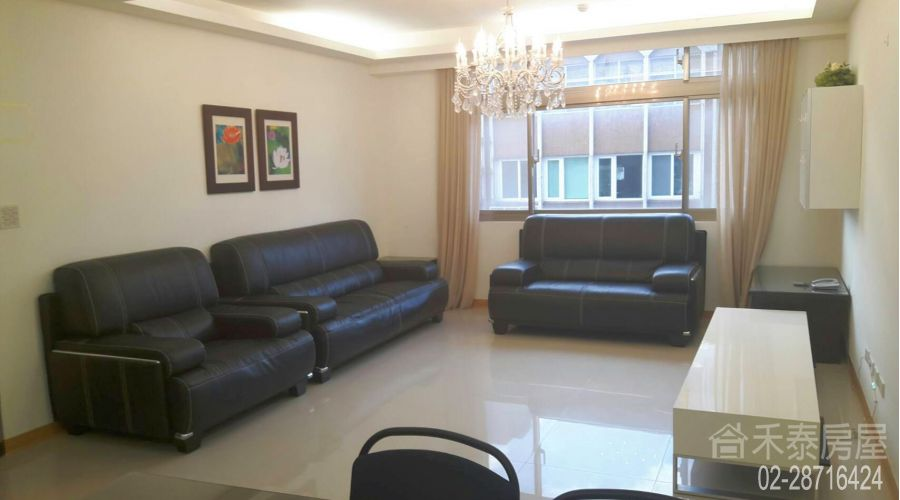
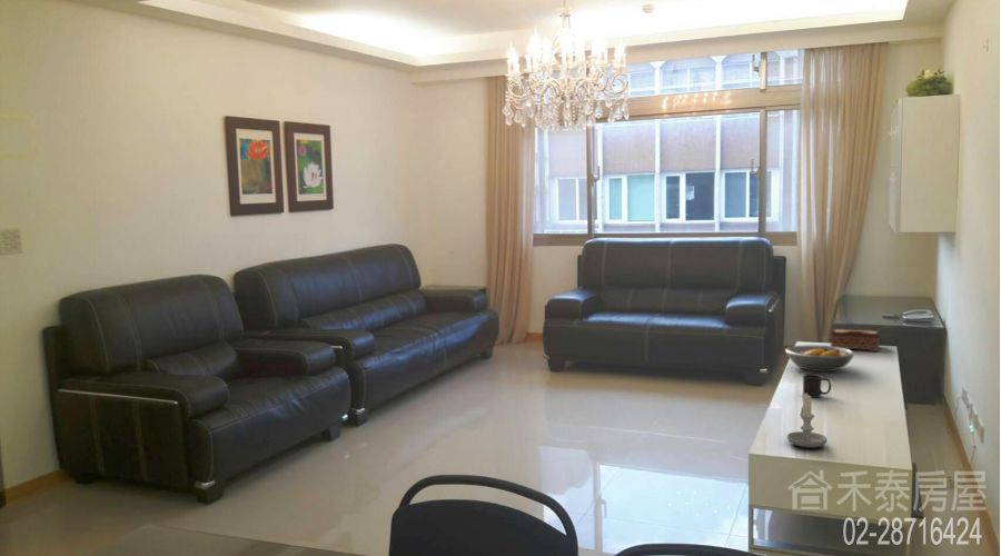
+ mug [802,373,832,399]
+ tissue box [830,327,880,353]
+ candle [786,394,829,449]
+ fruit bowl [784,345,856,373]
